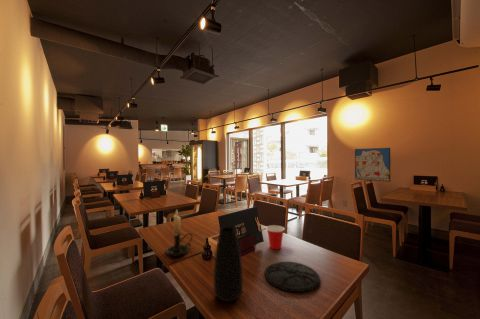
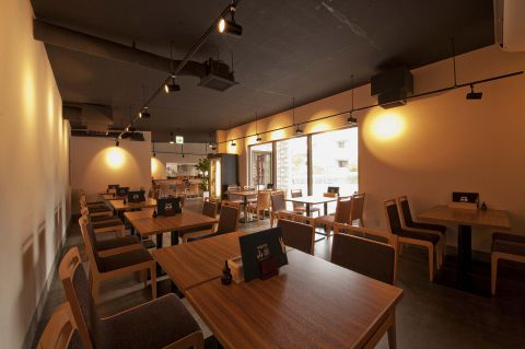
- cup [265,224,286,251]
- vase [213,226,244,303]
- wall art [354,147,391,183]
- plate [264,261,321,293]
- candle holder [164,208,194,258]
